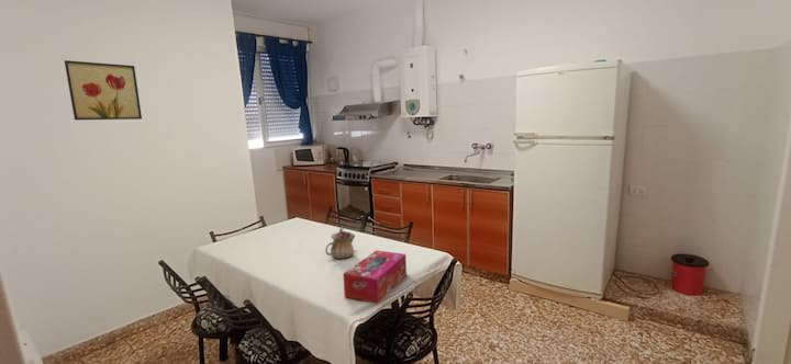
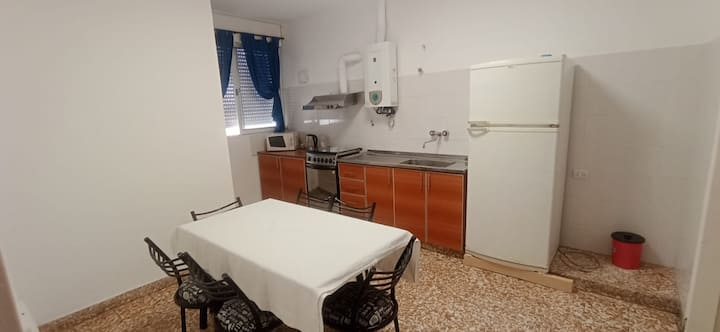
- wall art [64,59,143,121]
- teapot [324,227,356,260]
- tissue box [342,249,408,305]
